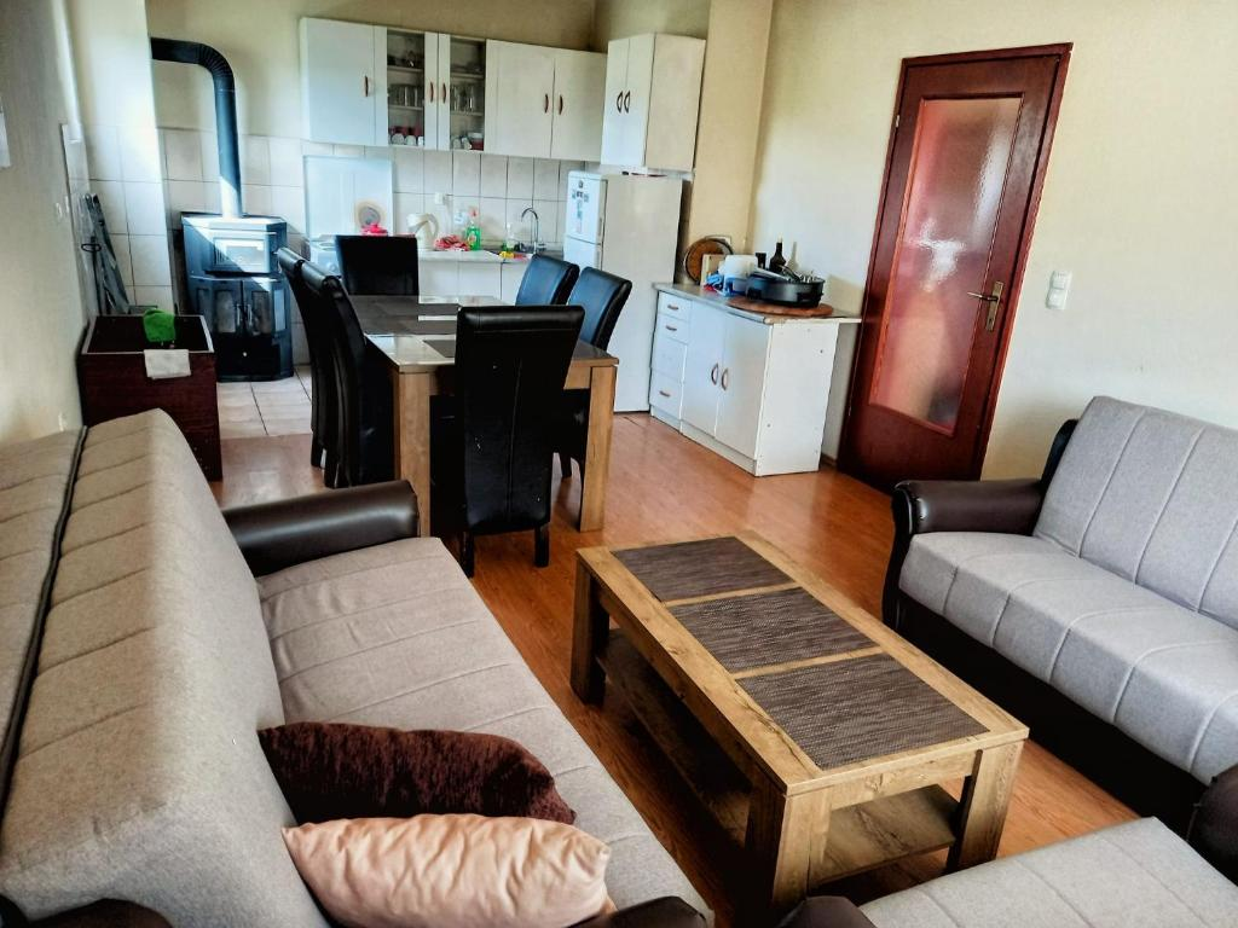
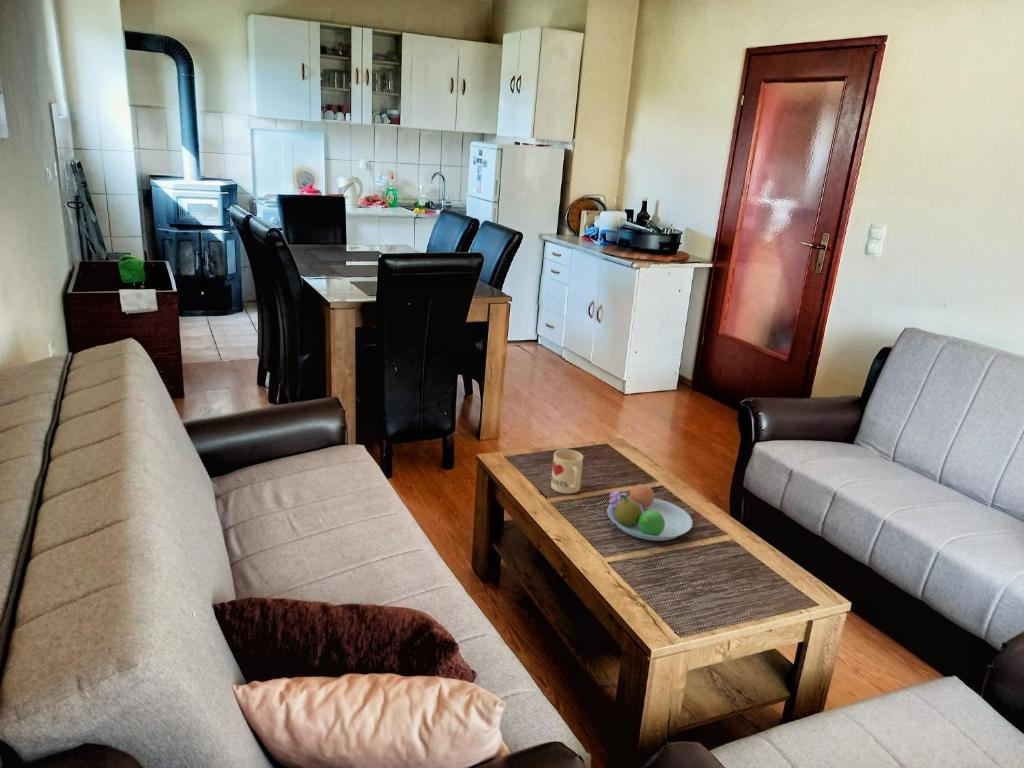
+ mug [550,448,584,495]
+ fruit bowl [606,482,694,542]
